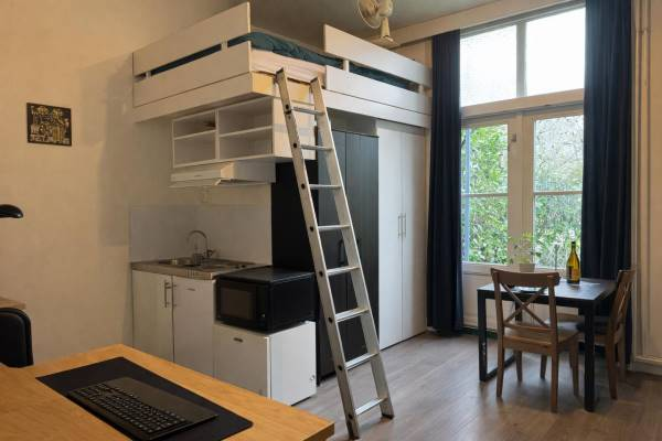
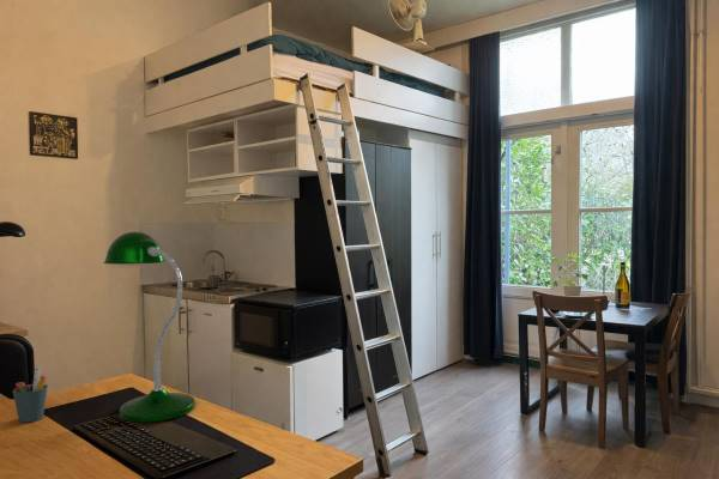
+ pen holder [12,366,49,424]
+ desk lamp [102,231,197,424]
